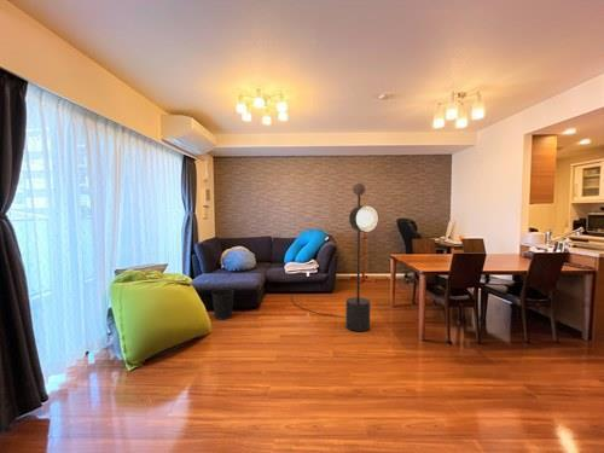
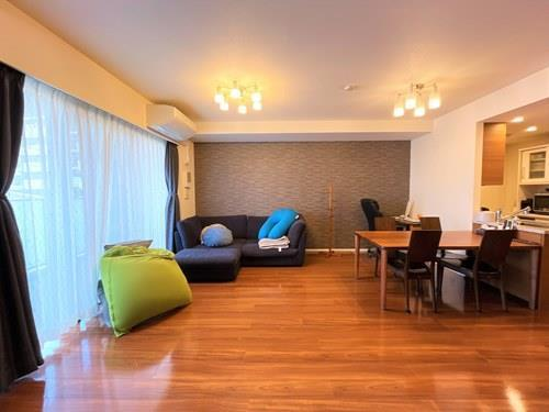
- wastebasket [210,288,236,320]
- floor lamp [290,182,379,332]
